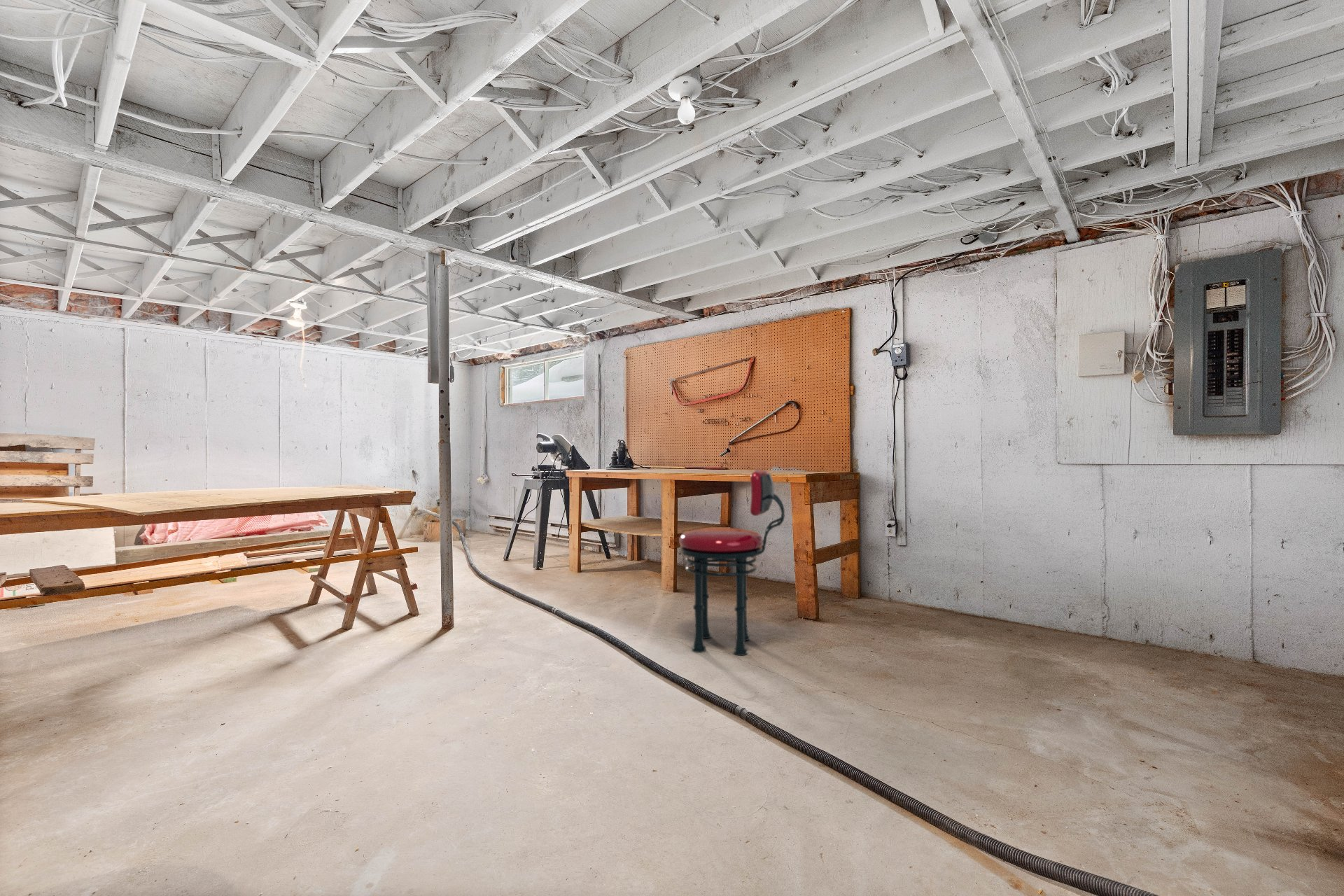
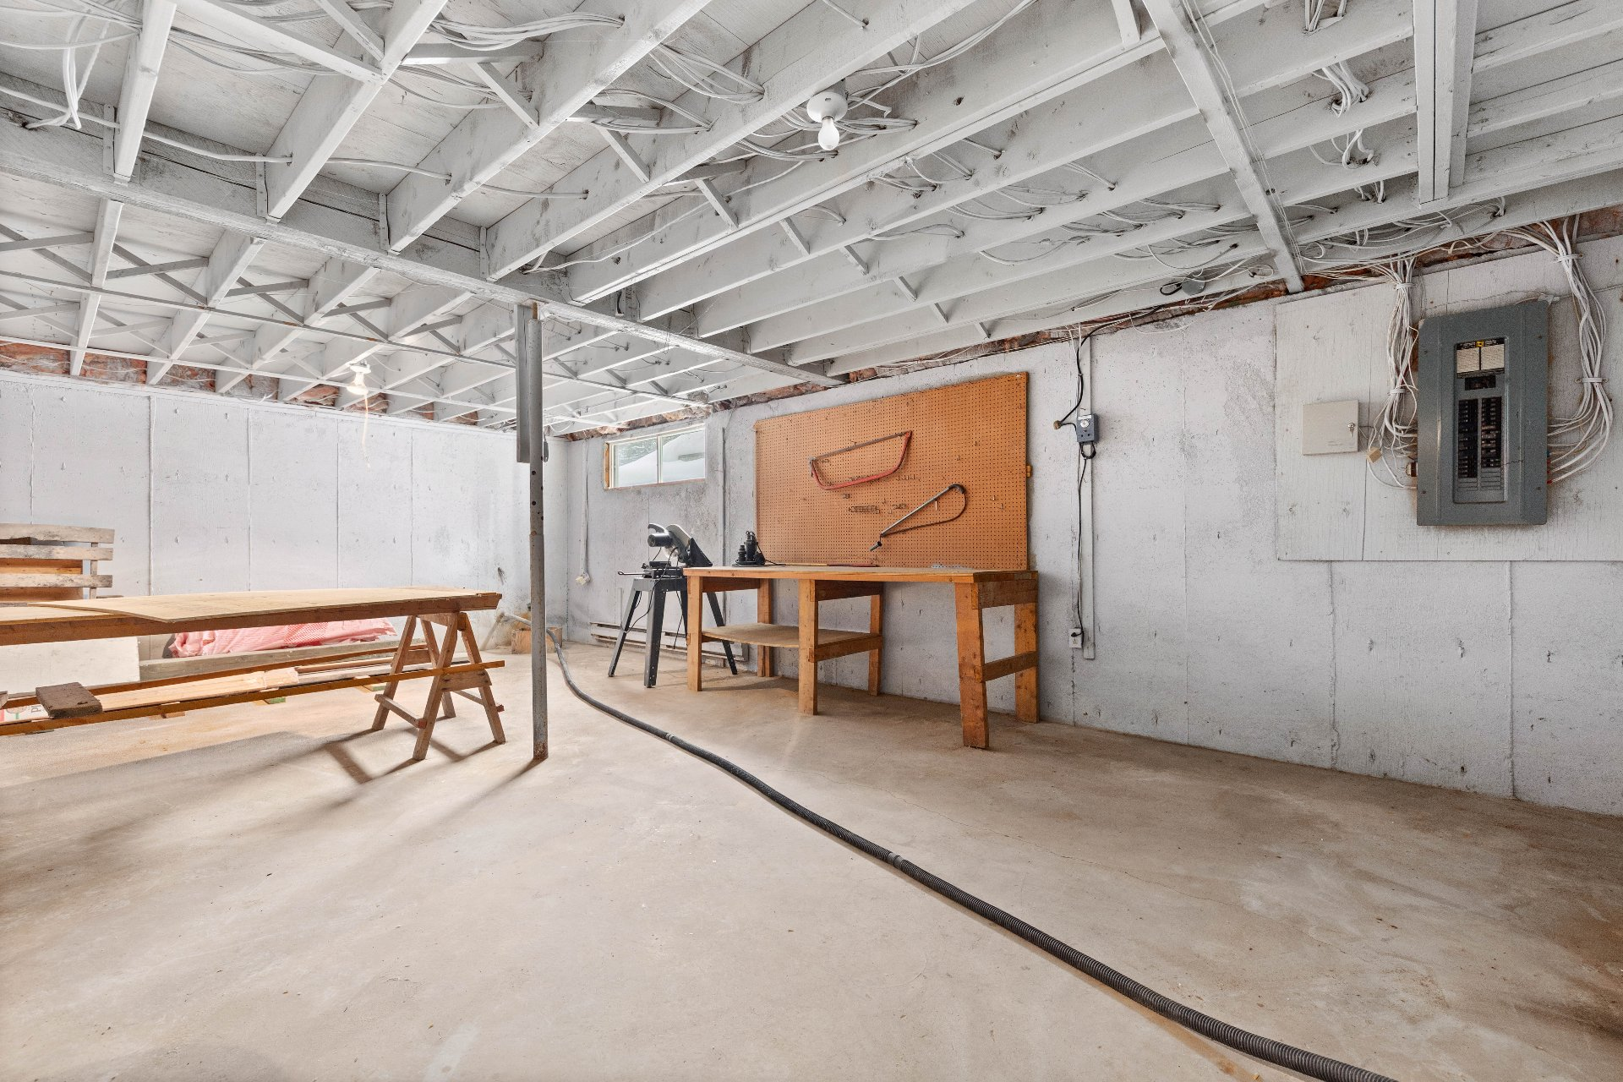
- stool [678,468,785,657]
